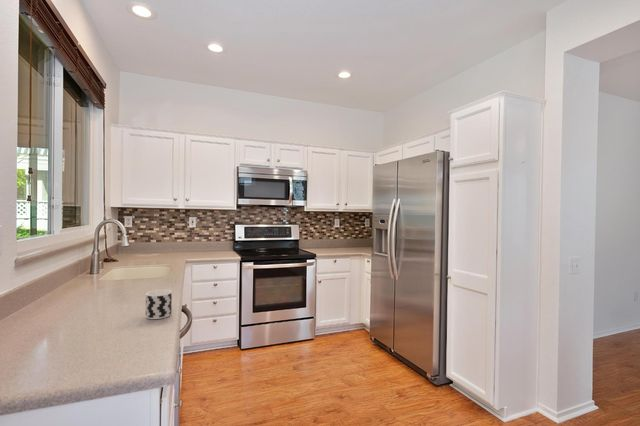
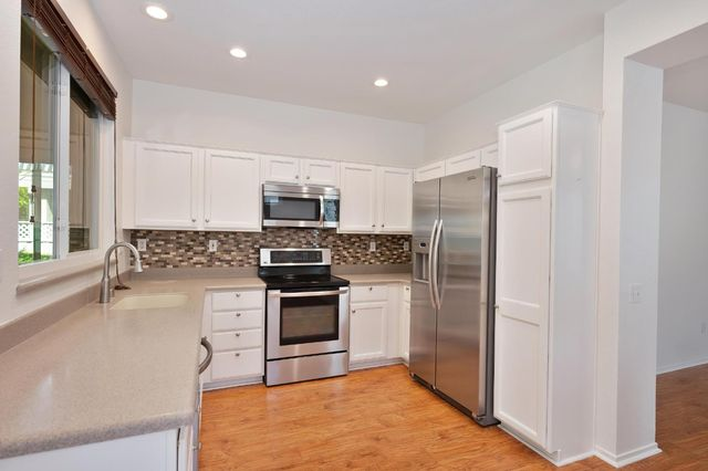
- cup [145,289,173,320]
